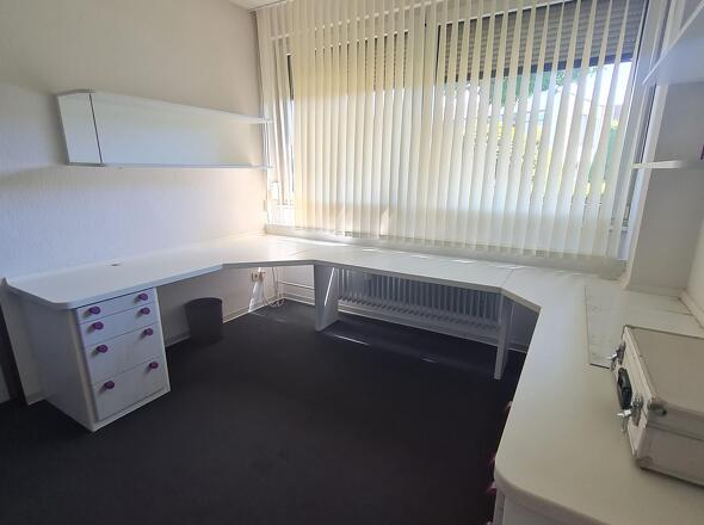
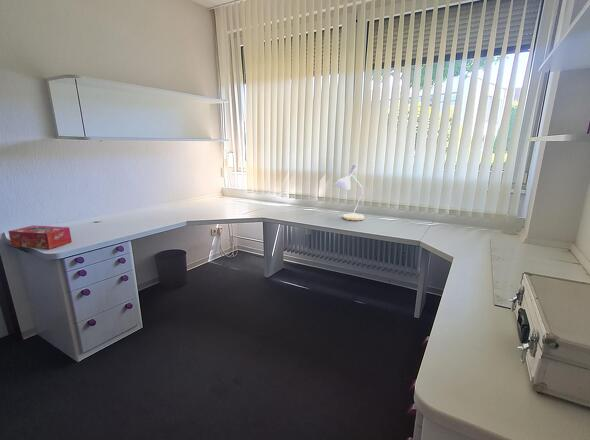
+ desk lamp [334,163,365,221]
+ tissue box [7,224,73,250]
